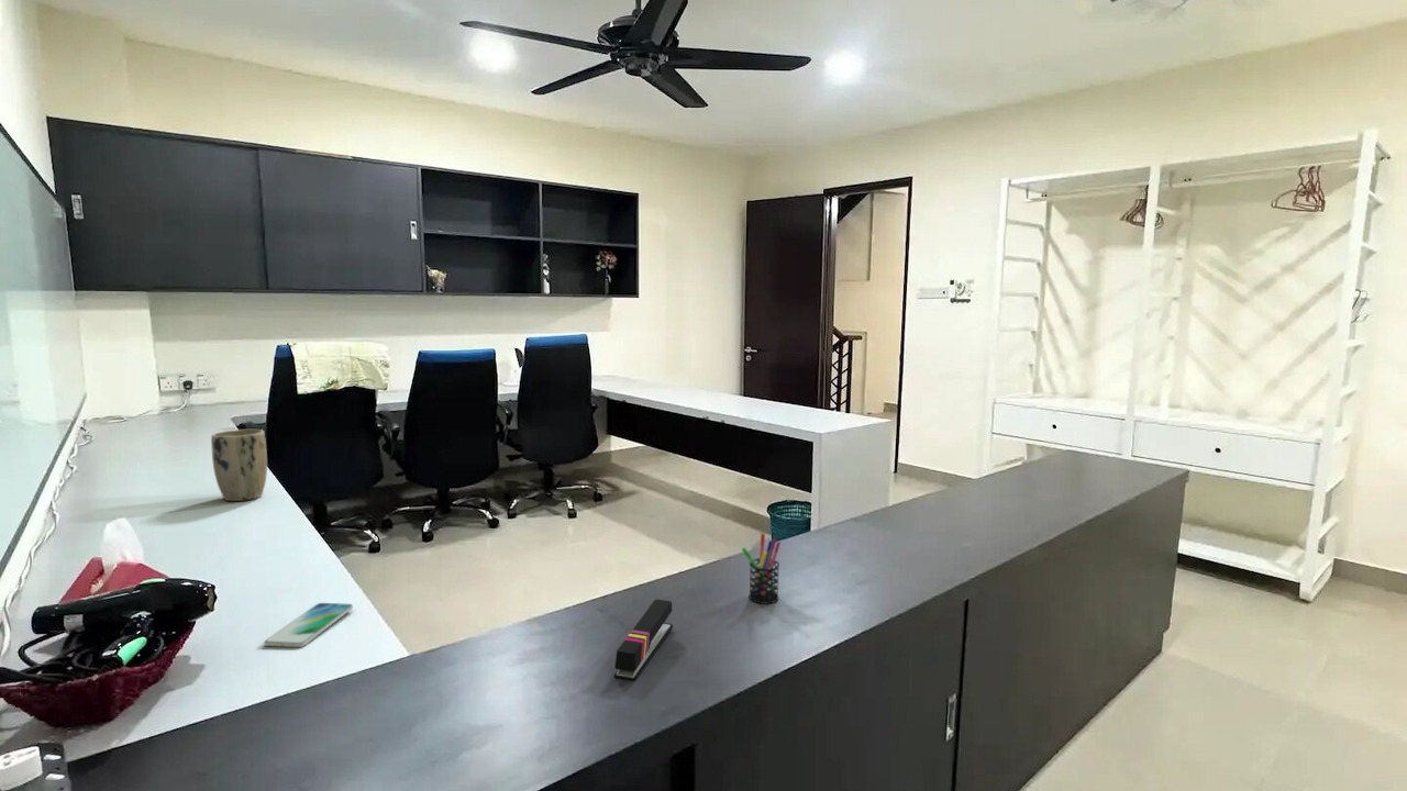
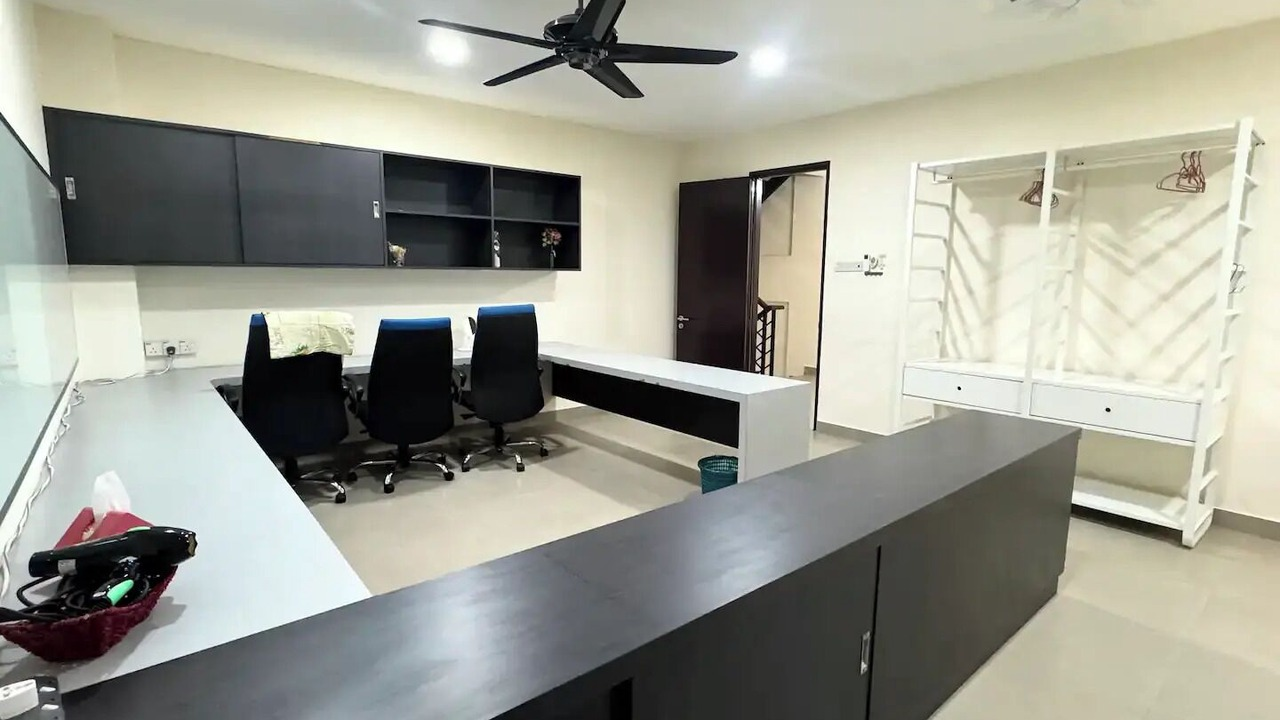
- pen holder [741,532,782,604]
- smartphone [263,602,354,648]
- plant pot [210,428,268,502]
- stapler [613,599,674,682]
